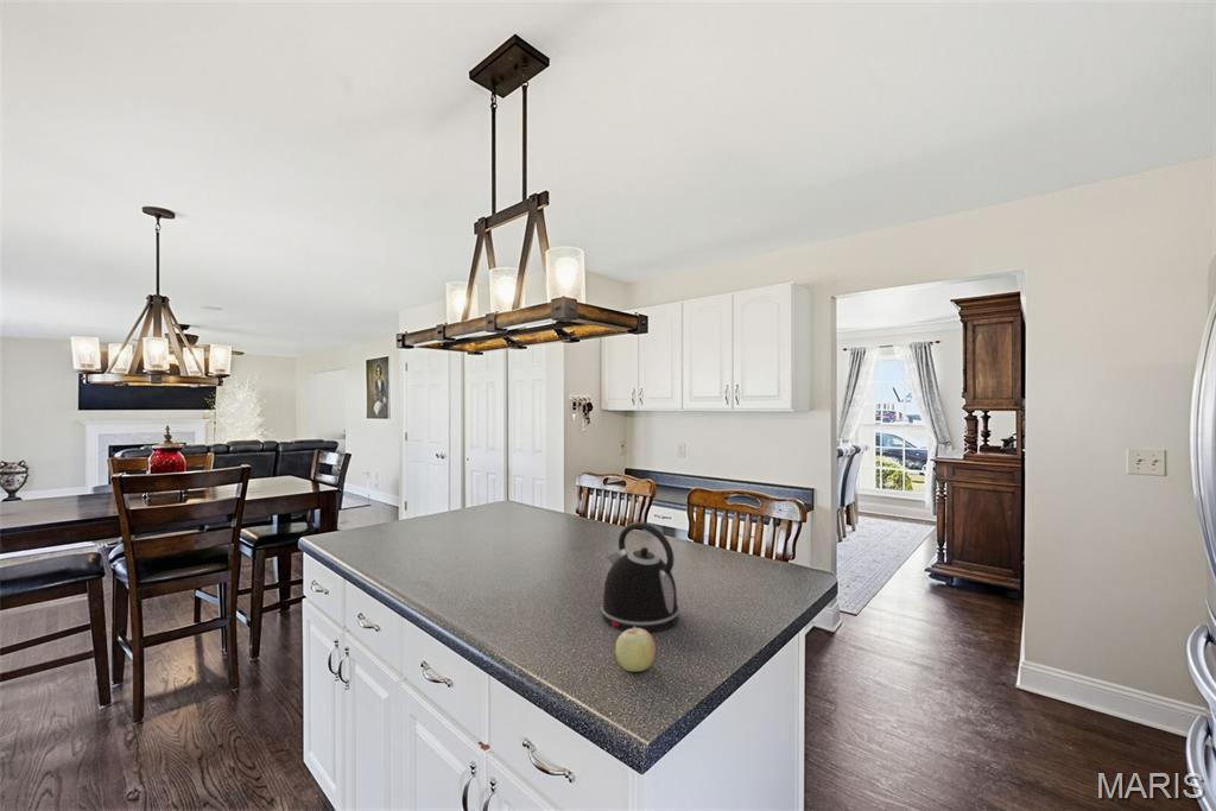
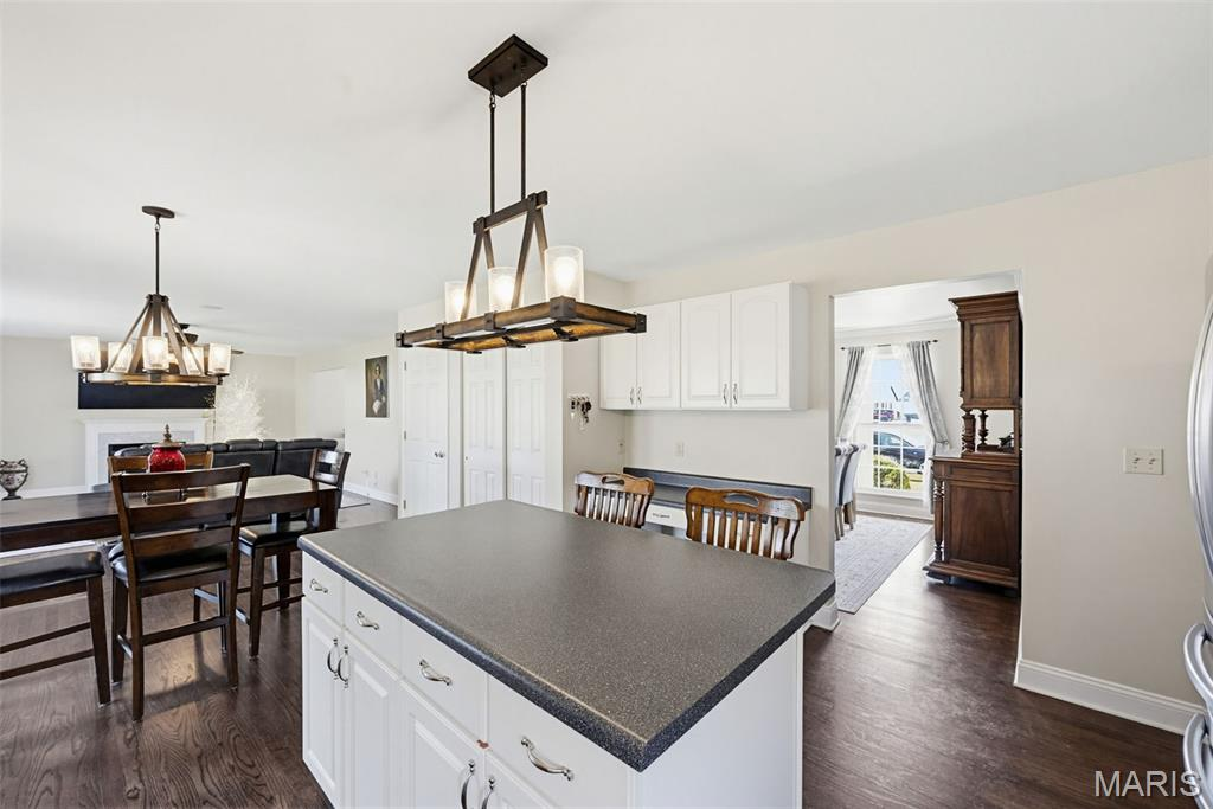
- kettle [600,521,680,633]
- fruit [614,626,657,673]
